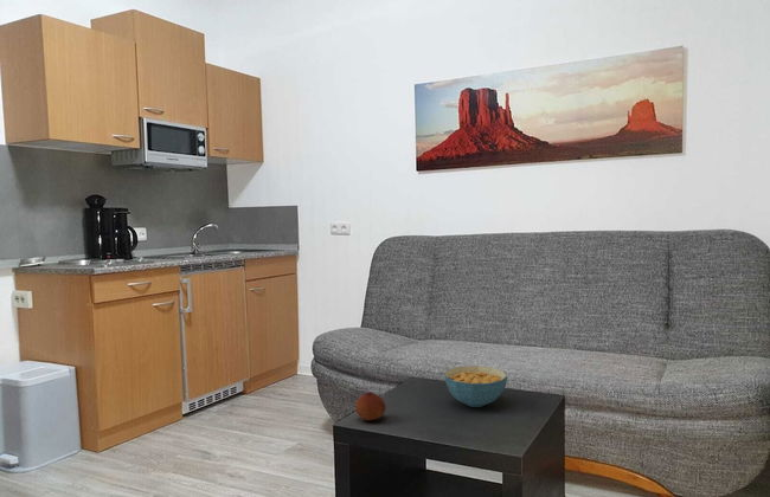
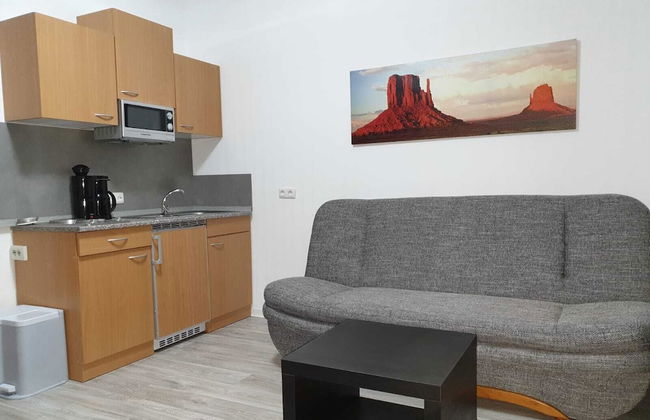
- fruit [354,390,387,421]
- cereal bowl [443,364,508,408]
